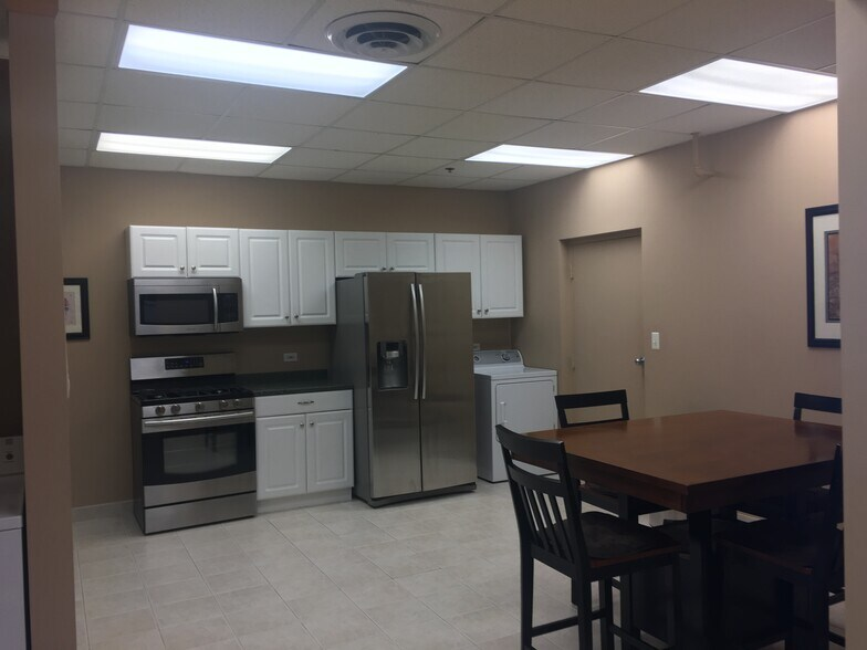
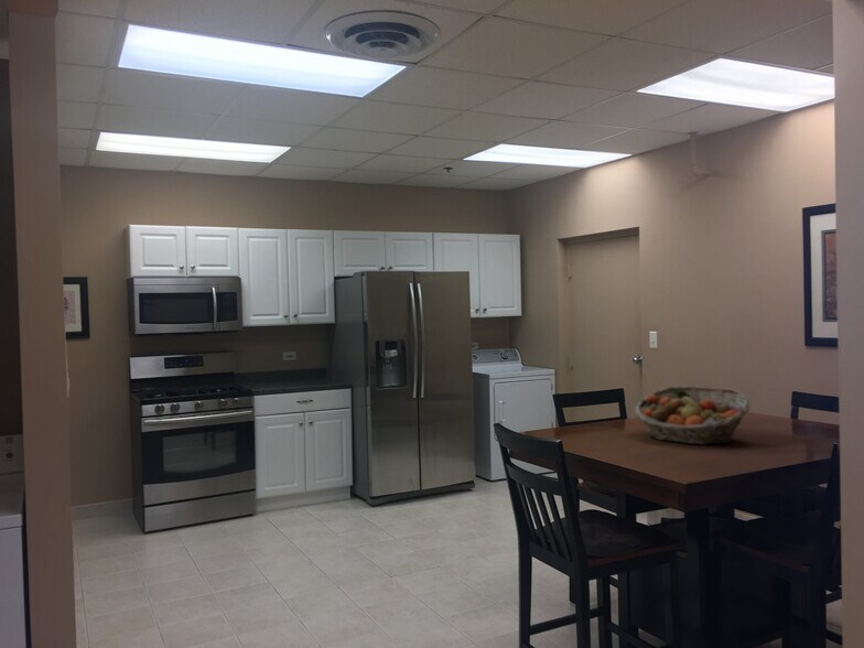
+ fruit basket [634,386,752,445]
